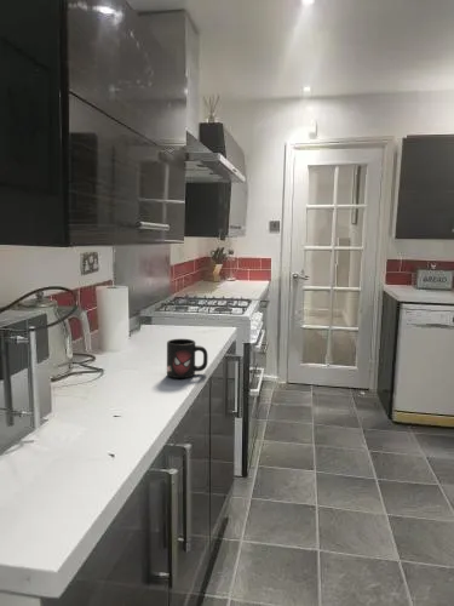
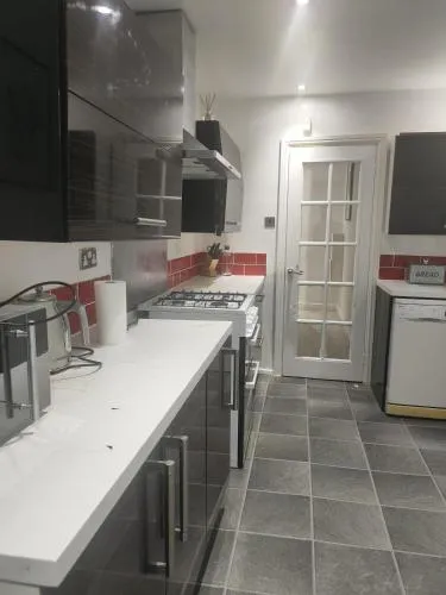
- mug [166,338,208,379]
